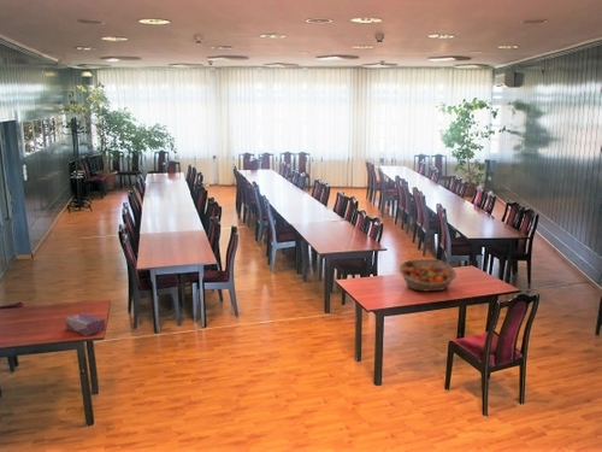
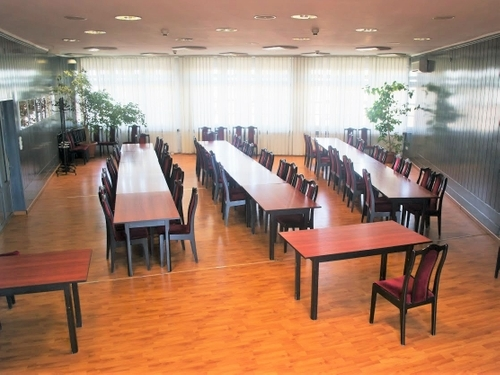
- tissue box [65,312,107,337]
- fruit basket [399,258,458,293]
